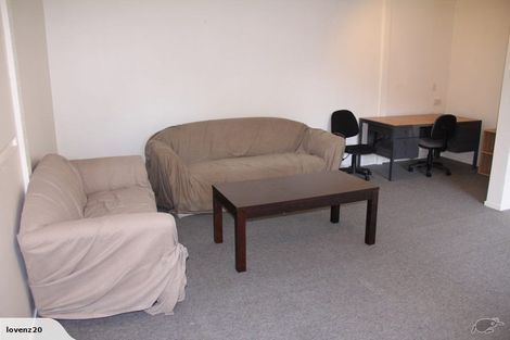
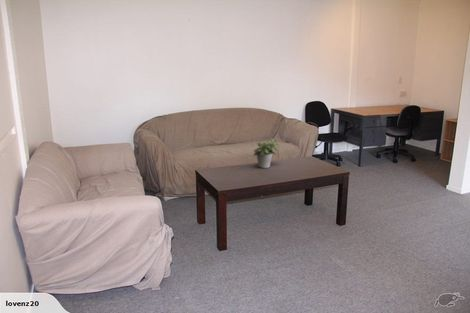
+ potted plant [253,137,281,169]
